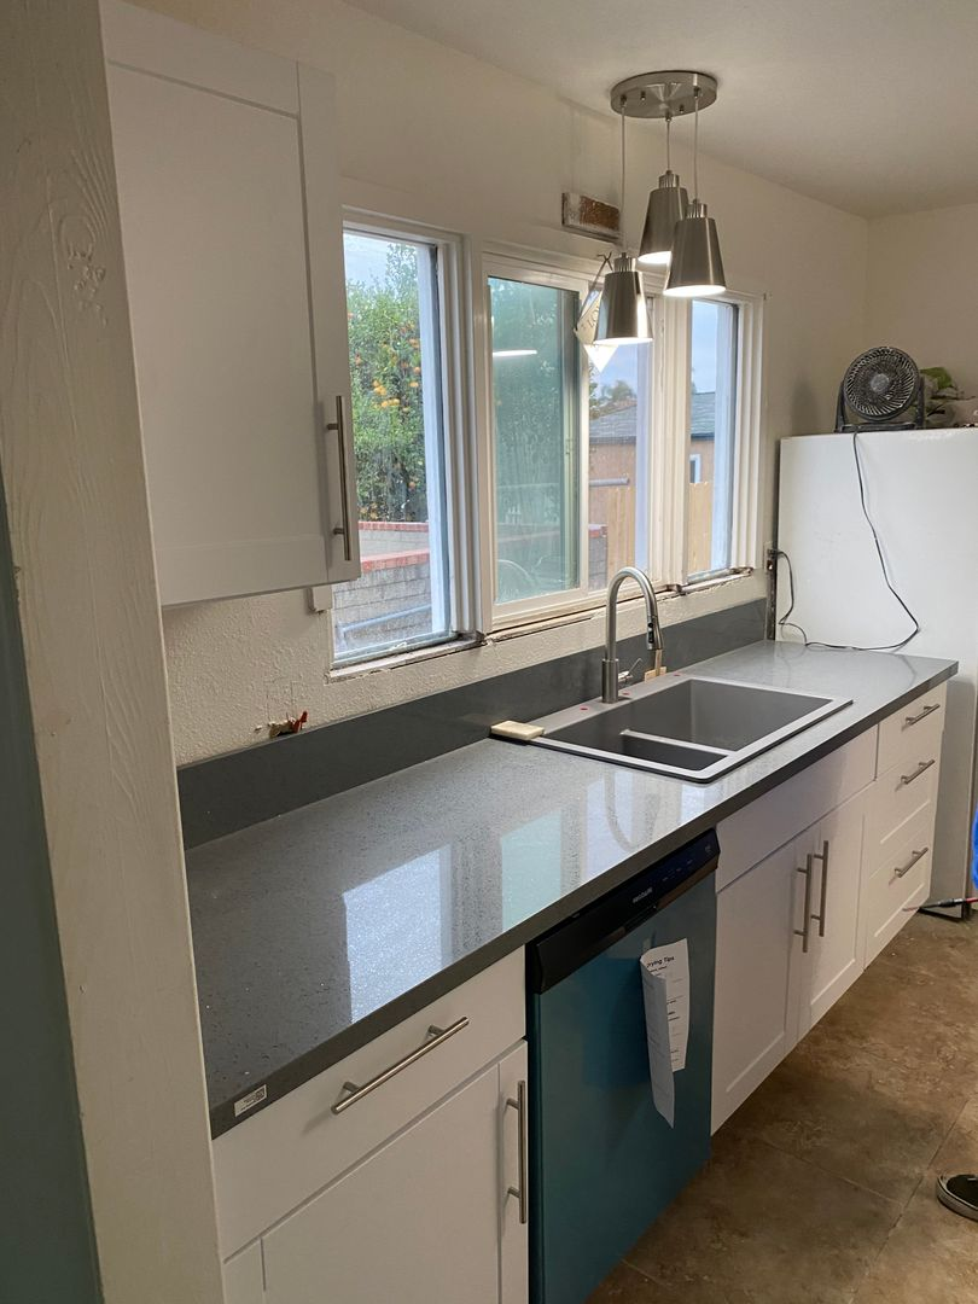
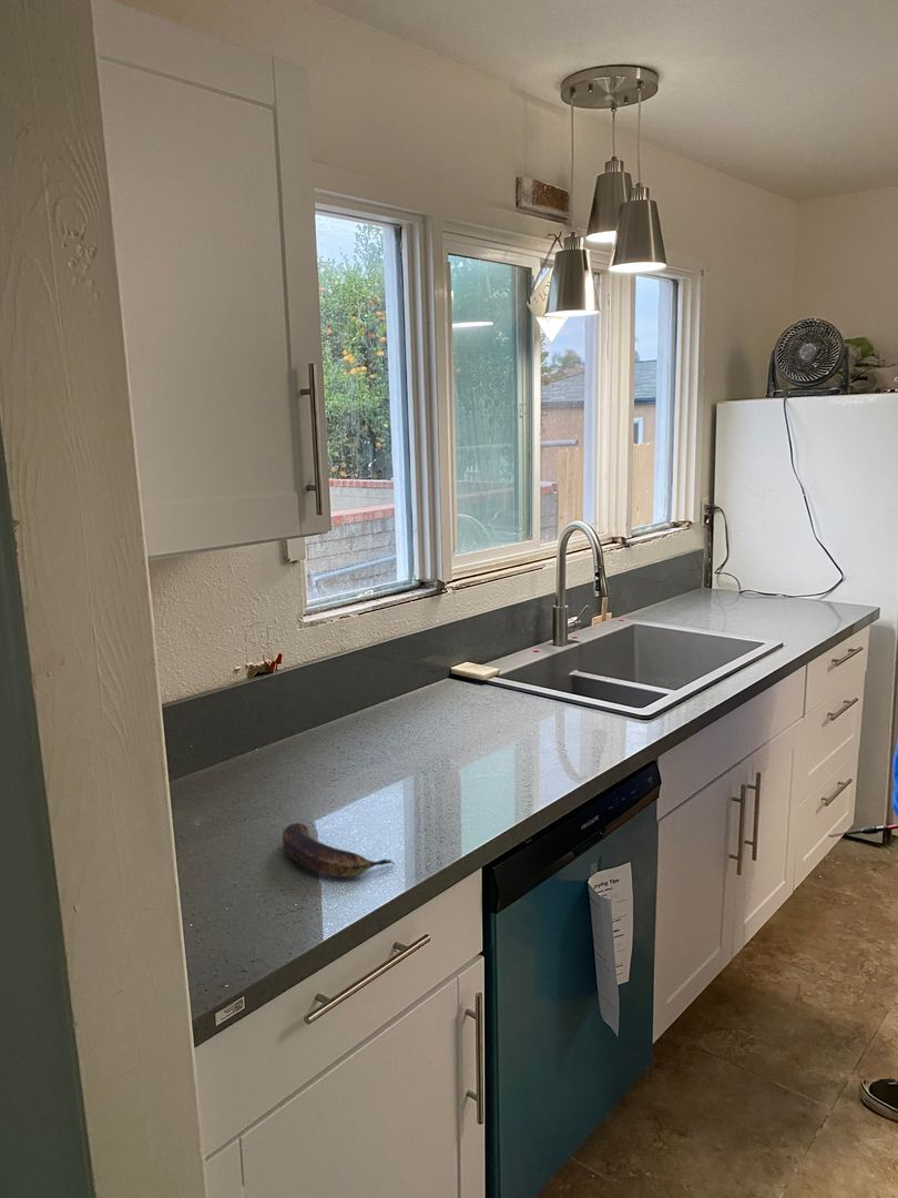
+ banana [282,822,396,877]
